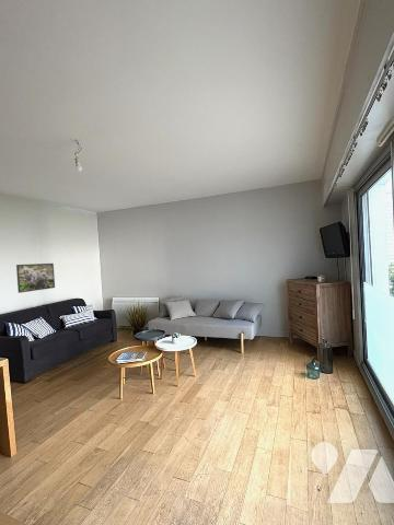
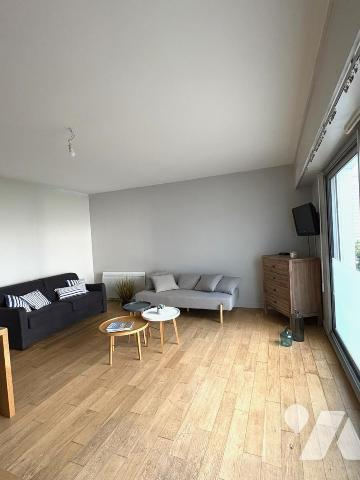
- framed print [15,262,56,294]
